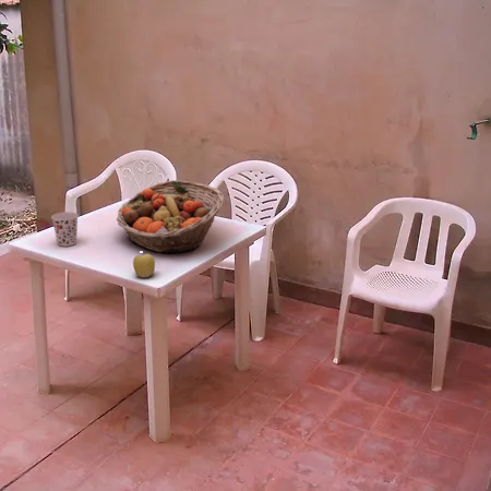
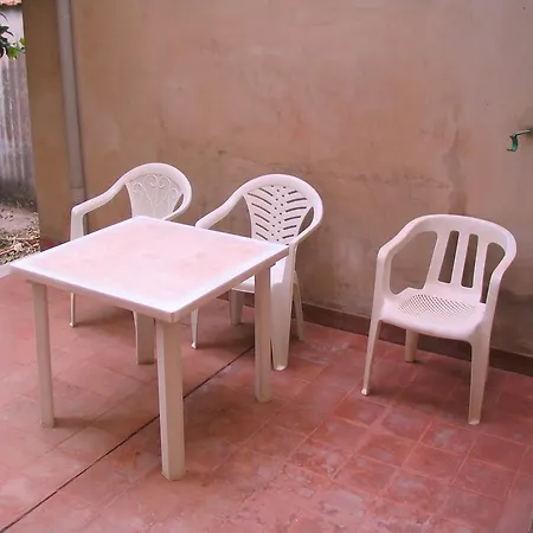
- apple [132,253,156,278]
- fruit basket [116,179,225,253]
- cup [50,211,80,248]
